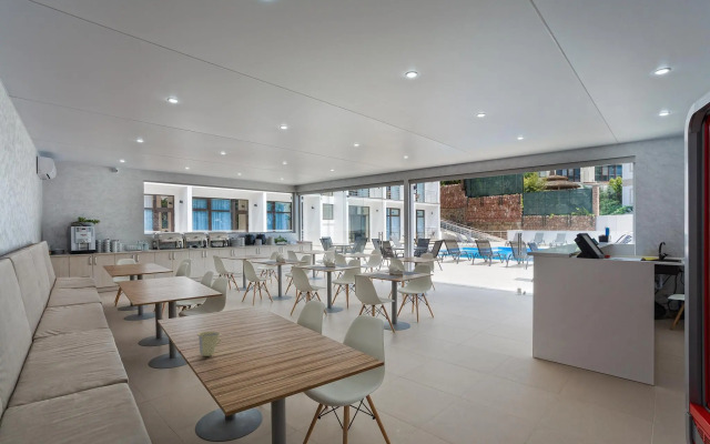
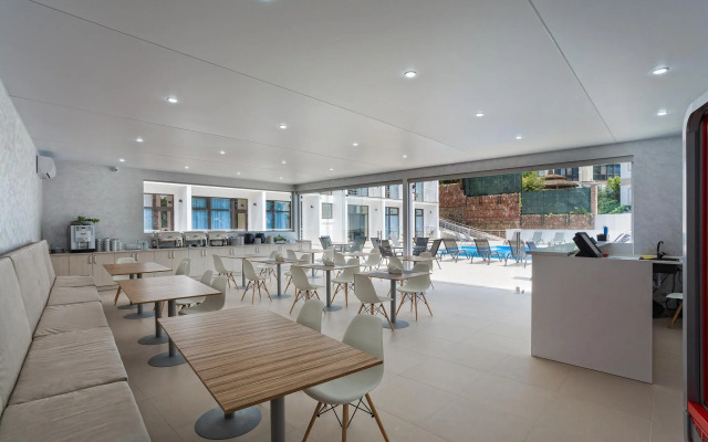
- cup [196,331,222,357]
